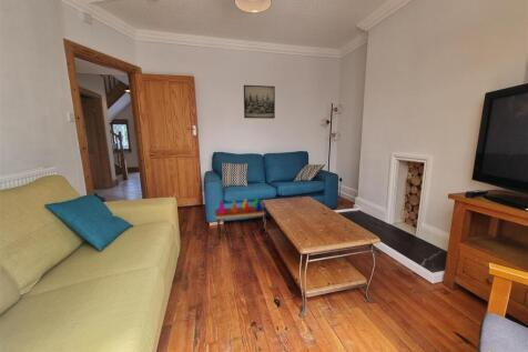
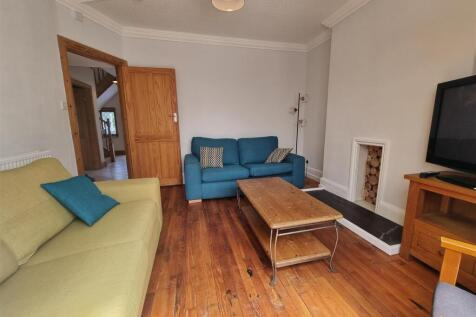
- stacking toy [214,198,266,240]
- wall art [243,84,276,120]
